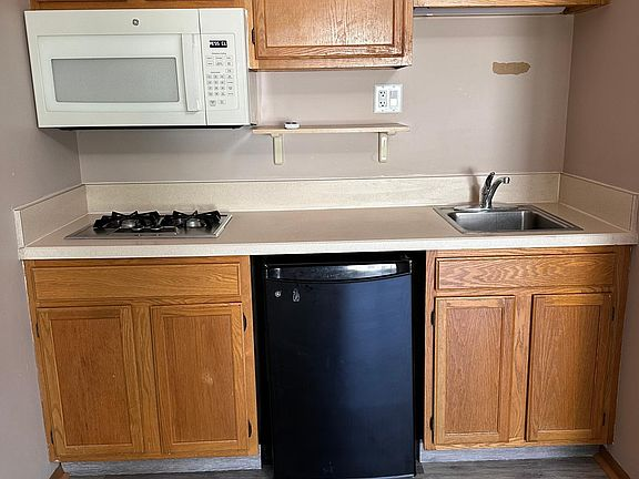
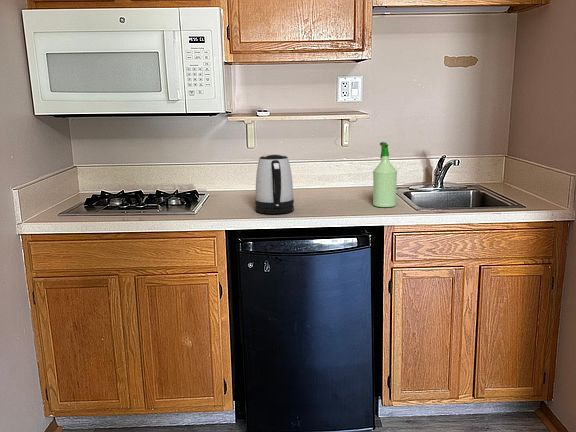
+ spray bottle [372,141,398,208]
+ kettle [254,153,295,215]
